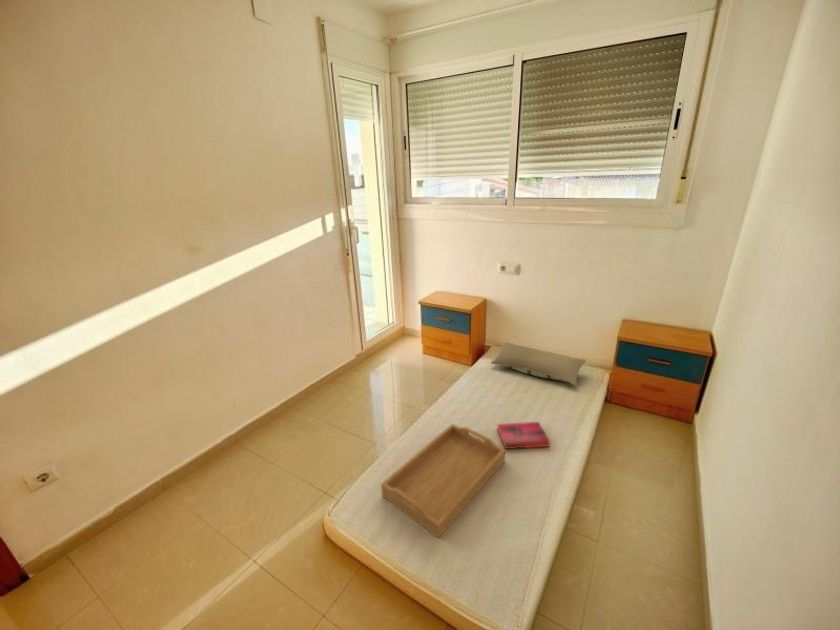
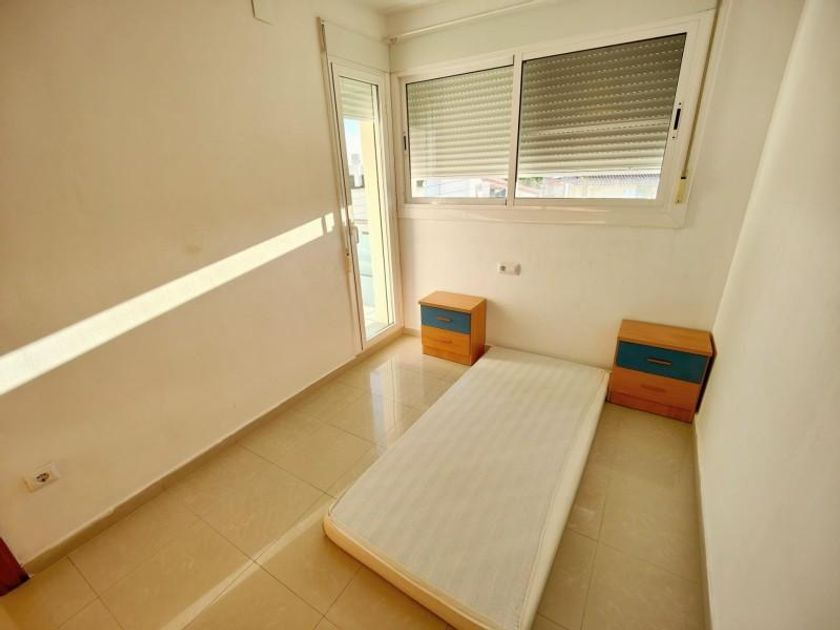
- serving tray [380,423,507,539]
- pillow [490,341,587,386]
- hardback book [496,421,551,450]
